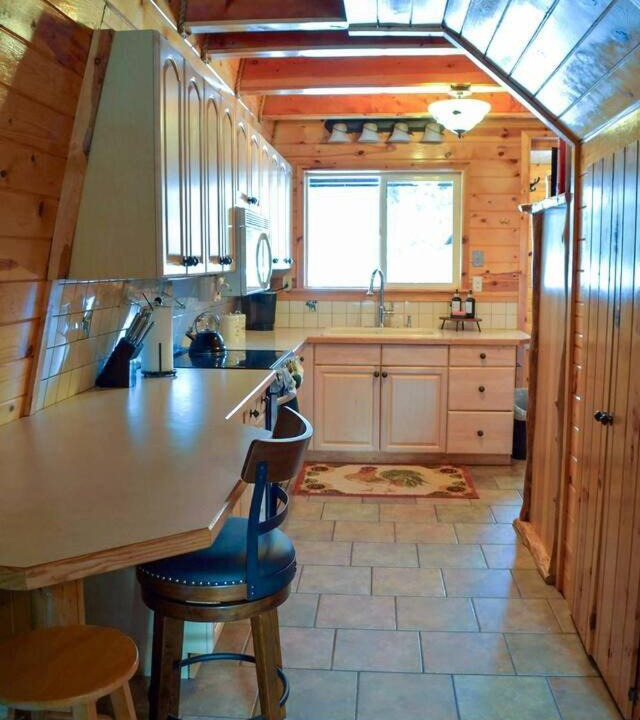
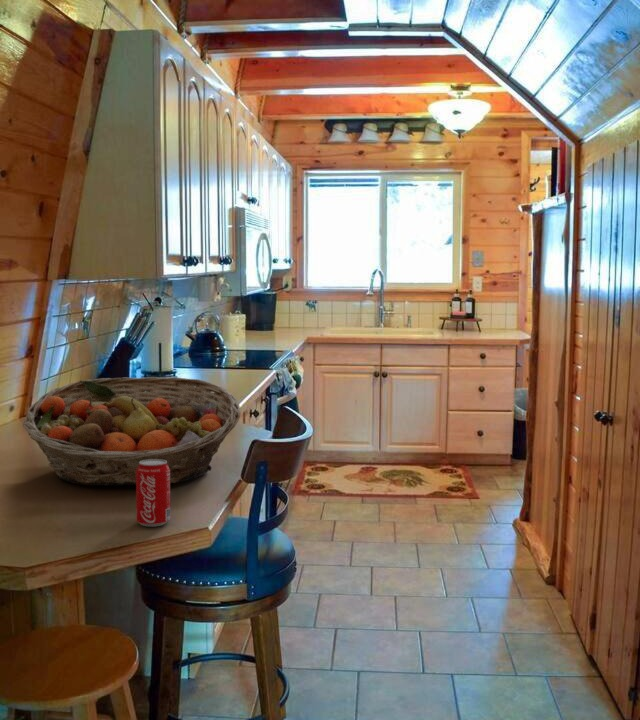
+ beverage can [135,459,171,528]
+ fruit basket [22,376,242,487]
